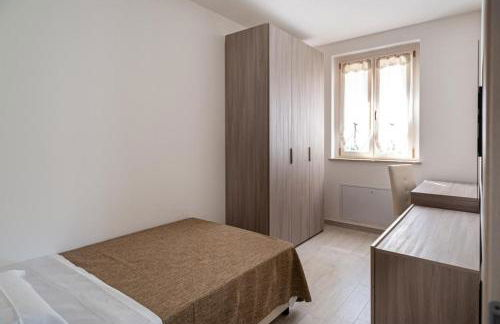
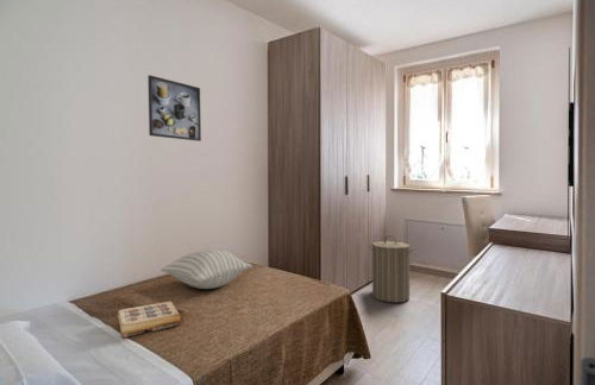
+ laundry hamper [368,235,415,304]
+ pillow [161,248,253,290]
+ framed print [146,74,202,143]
+ book [117,299,181,339]
